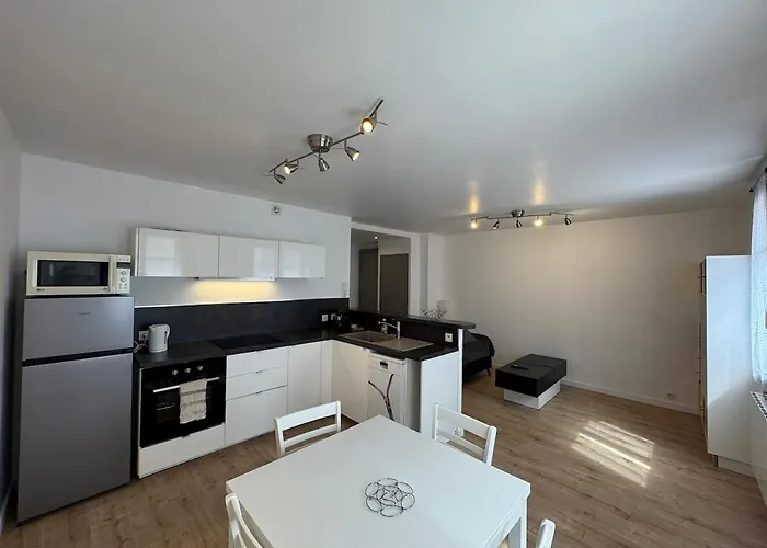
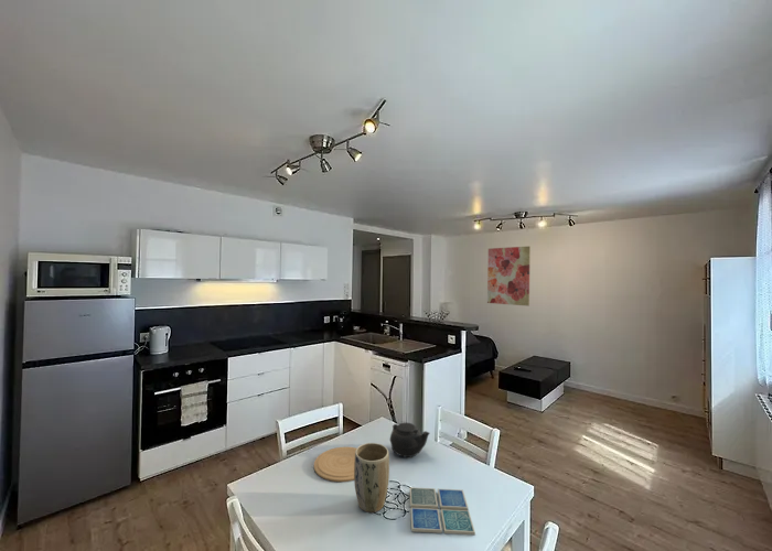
+ plant pot [353,442,390,514]
+ plate [313,446,357,483]
+ wall art [486,245,532,307]
+ teapot [389,420,431,458]
+ drink coaster [409,486,476,537]
